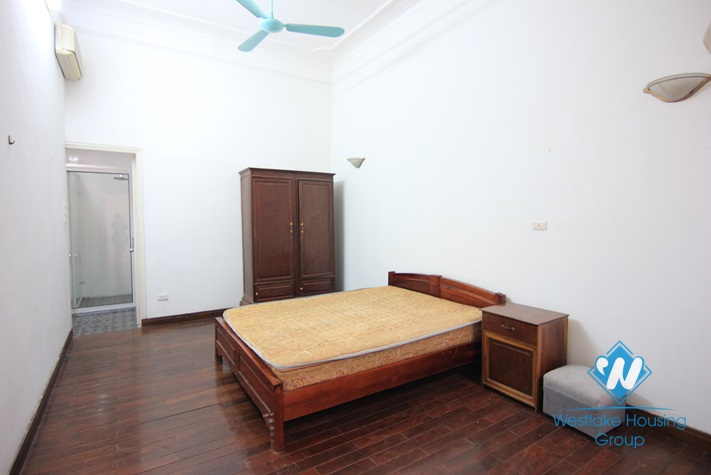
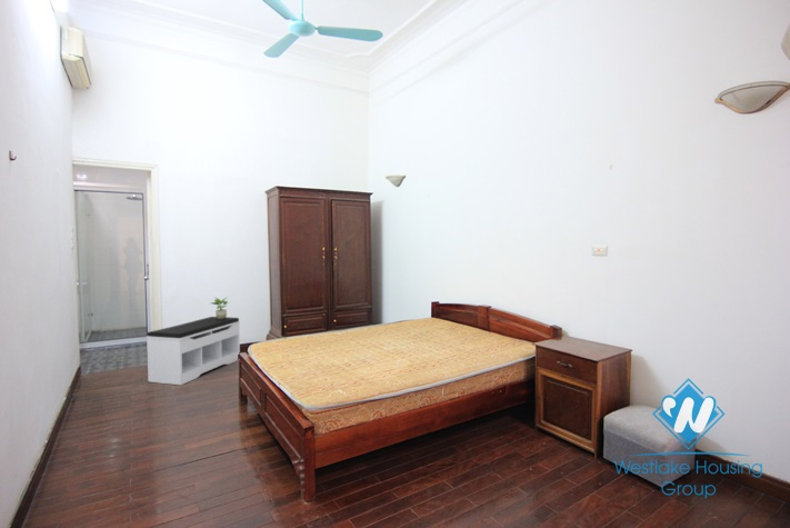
+ potted plant [209,296,230,319]
+ bench [146,316,241,386]
